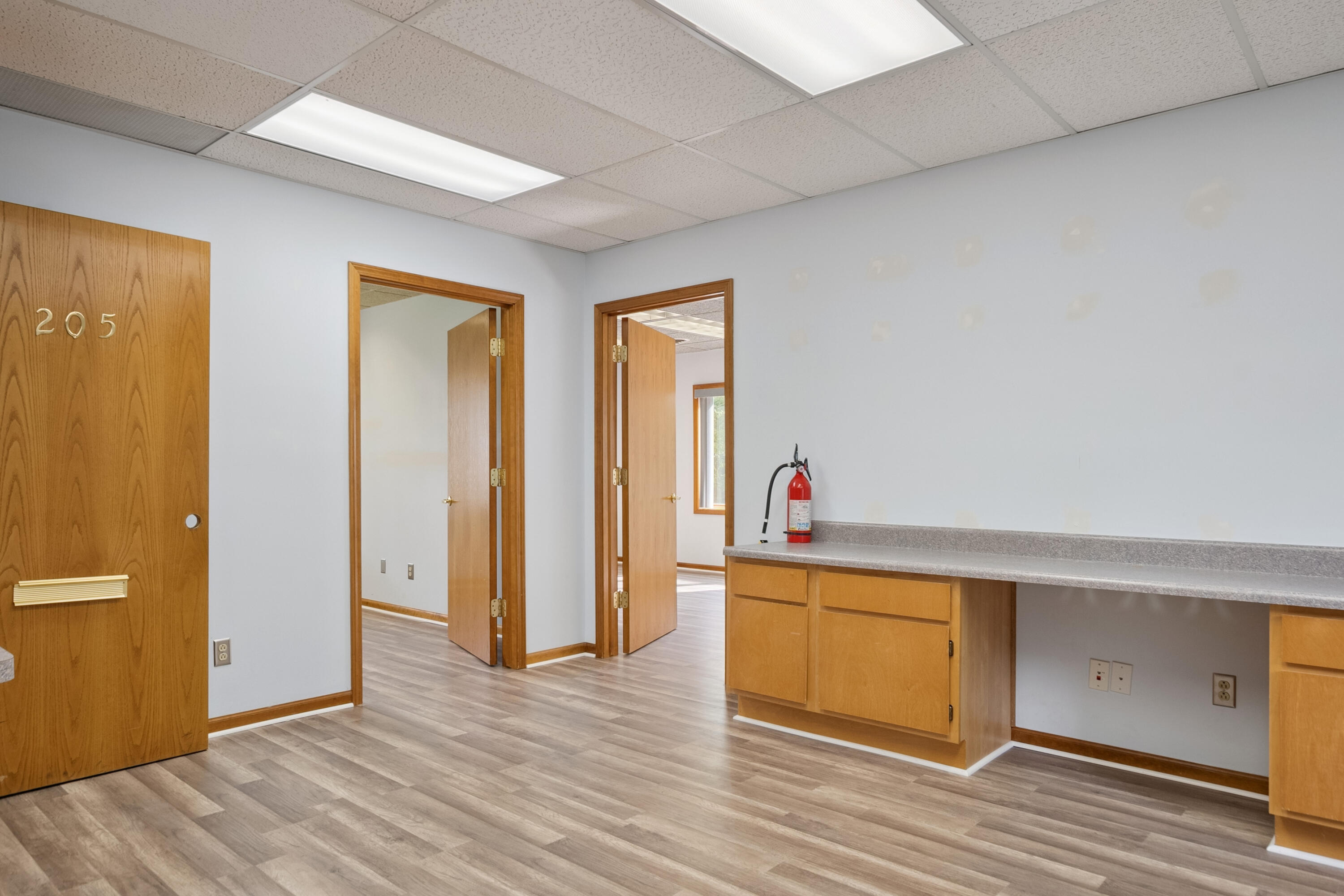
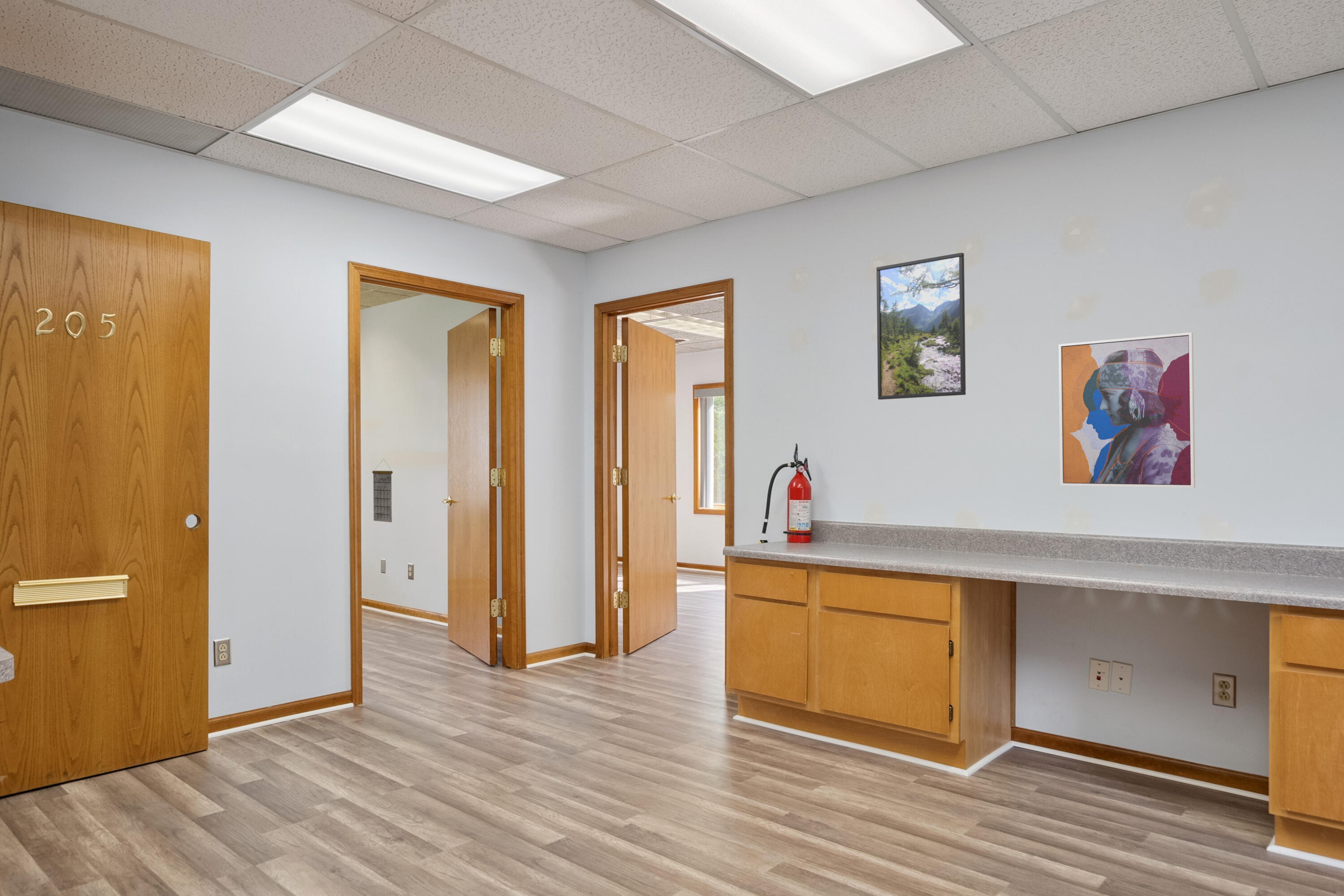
+ wall art [1058,332,1196,488]
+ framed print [876,252,966,400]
+ calendar [372,458,393,523]
